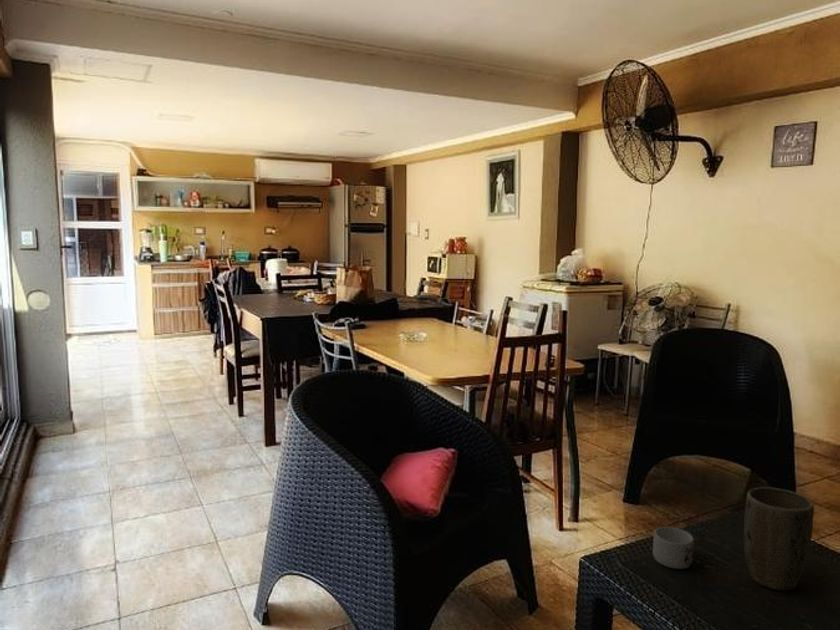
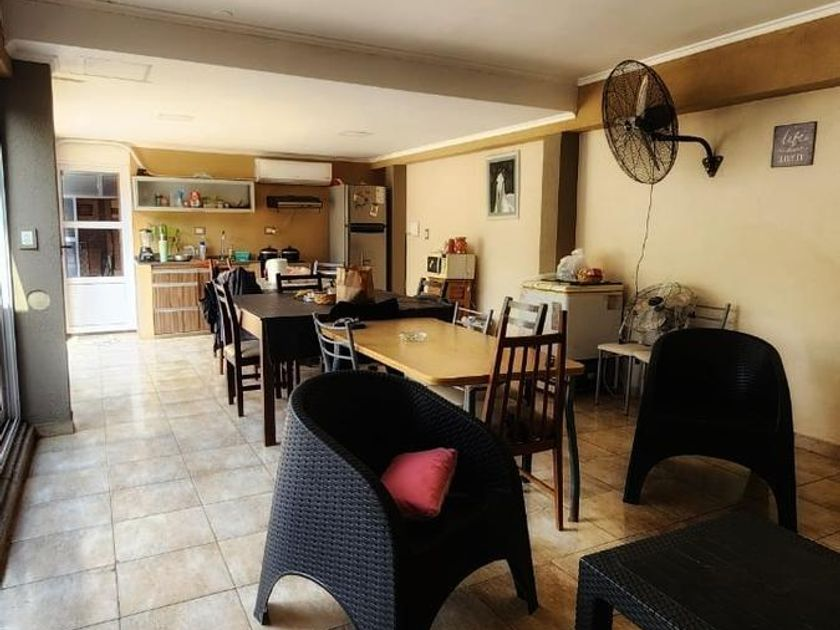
- plant pot [743,486,815,592]
- mug [652,526,695,570]
